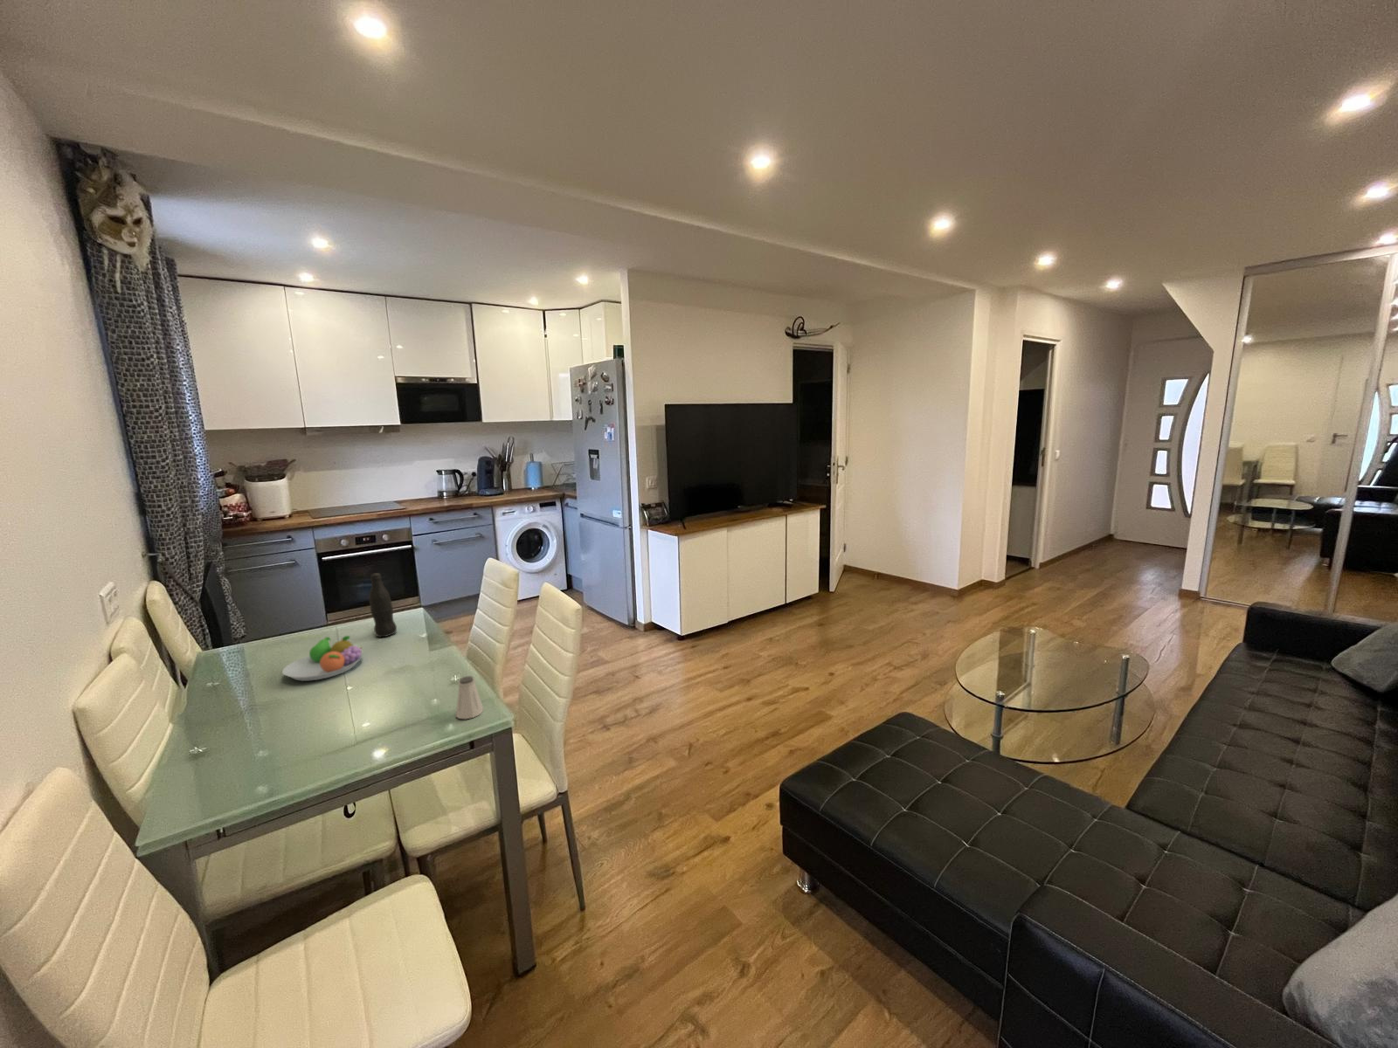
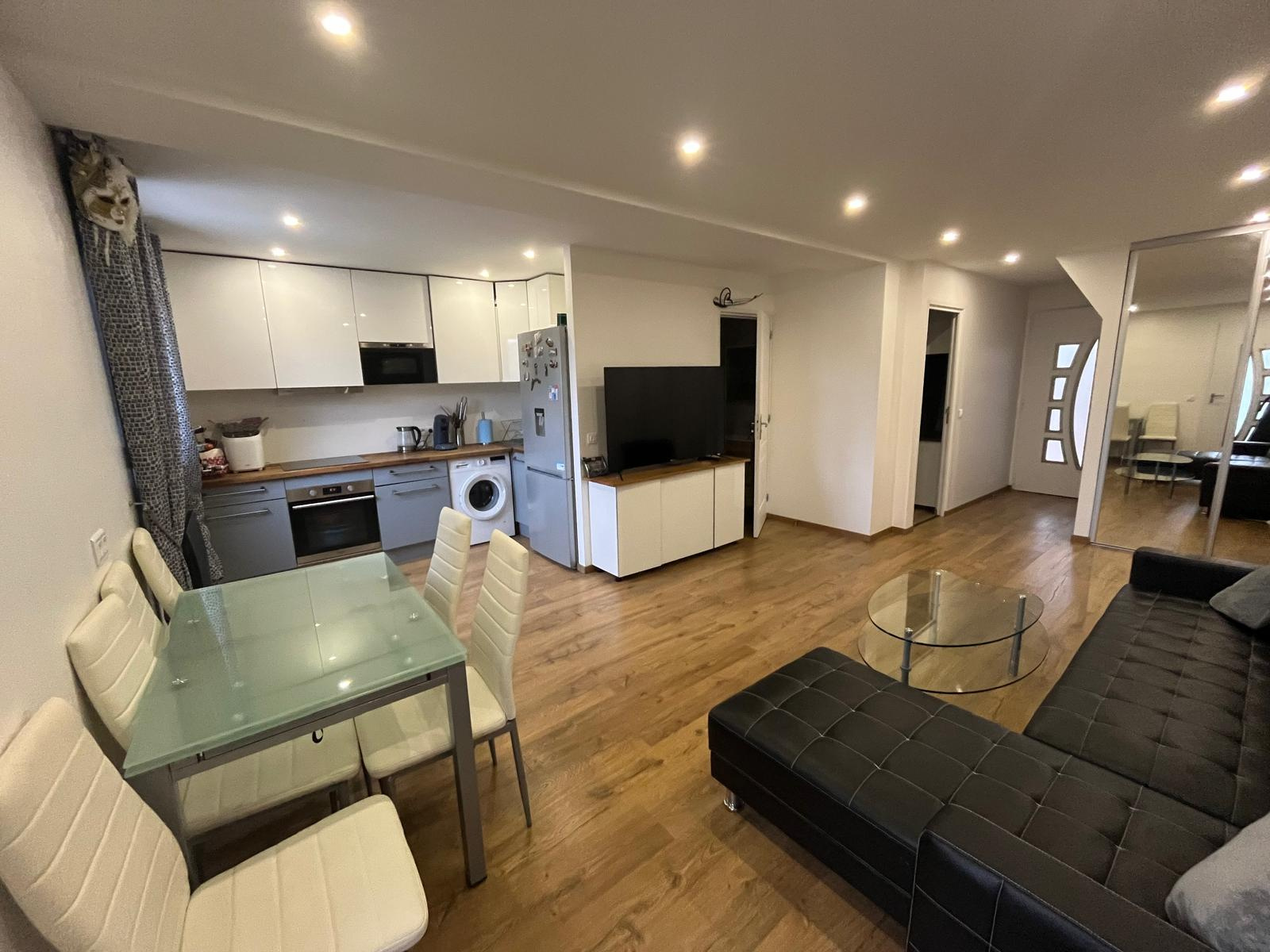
- saltshaker [456,675,484,720]
- bottle [368,572,397,637]
- fruit bowl [282,635,363,683]
